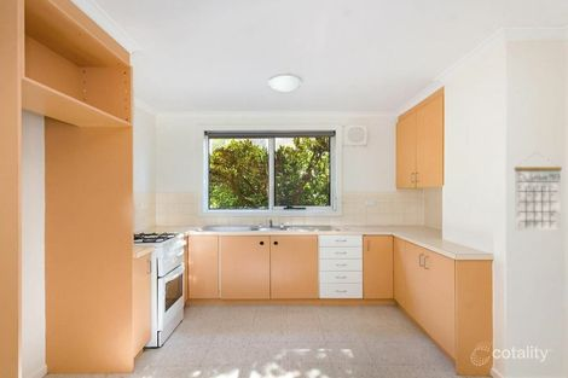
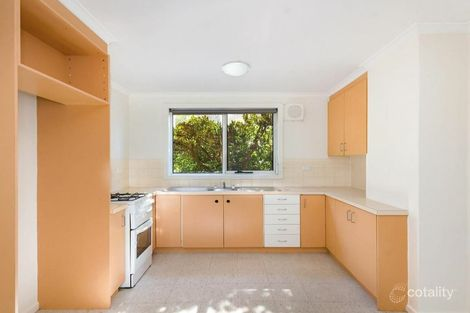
- calendar [514,151,563,232]
